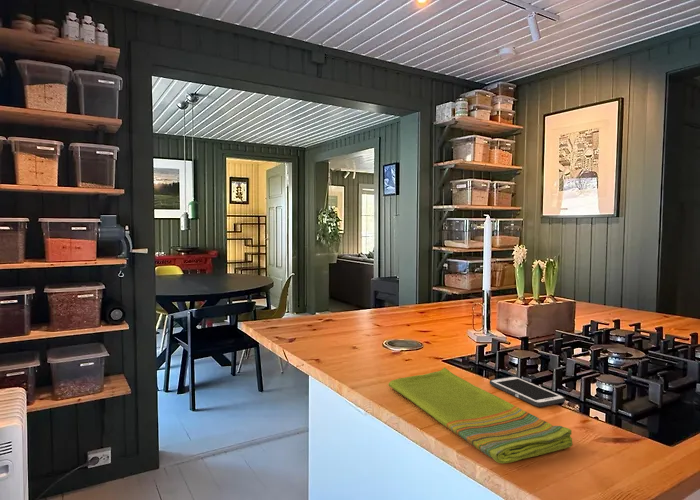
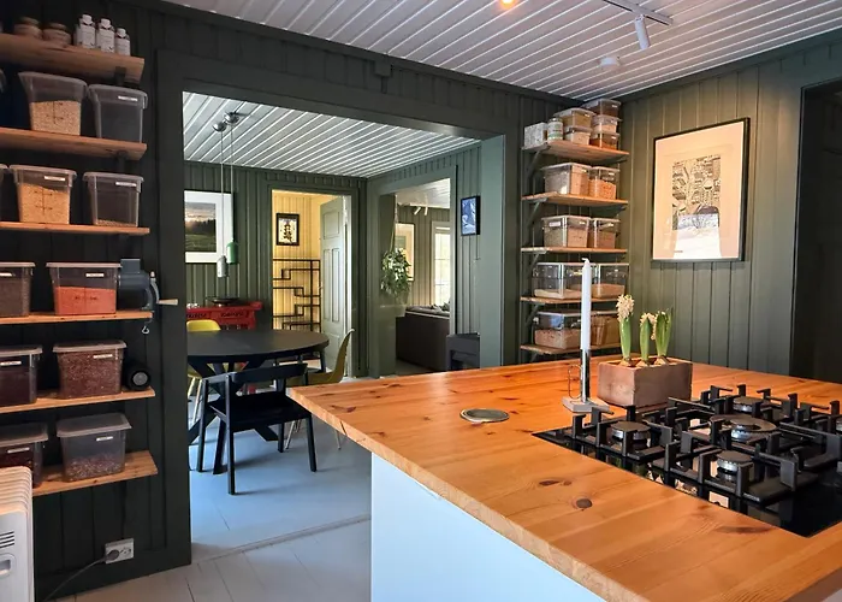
- cell phone [489,375,566,408]
- dish towel [388,367,573,464]
